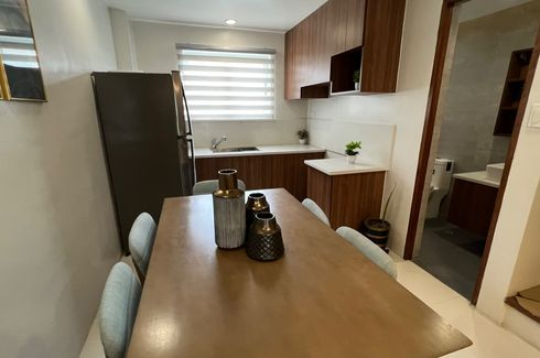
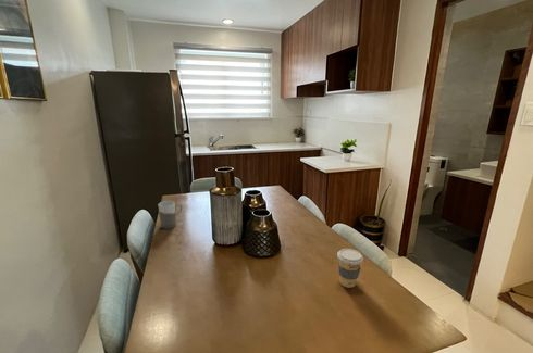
+ coffee cup [336,248,364,289]
+ mug [158,200,183,229]
